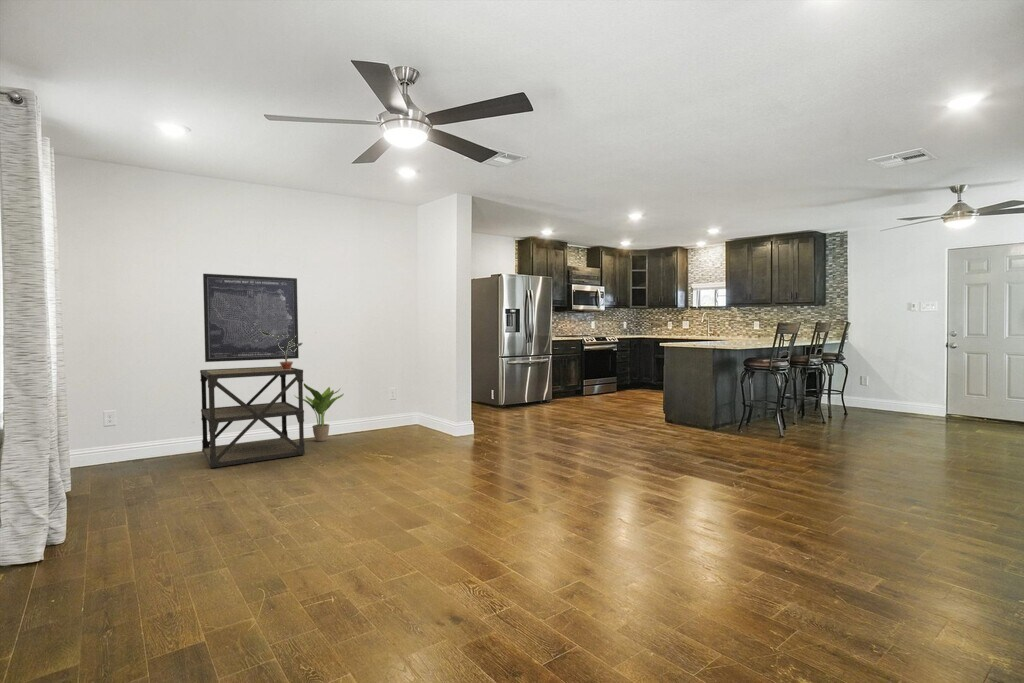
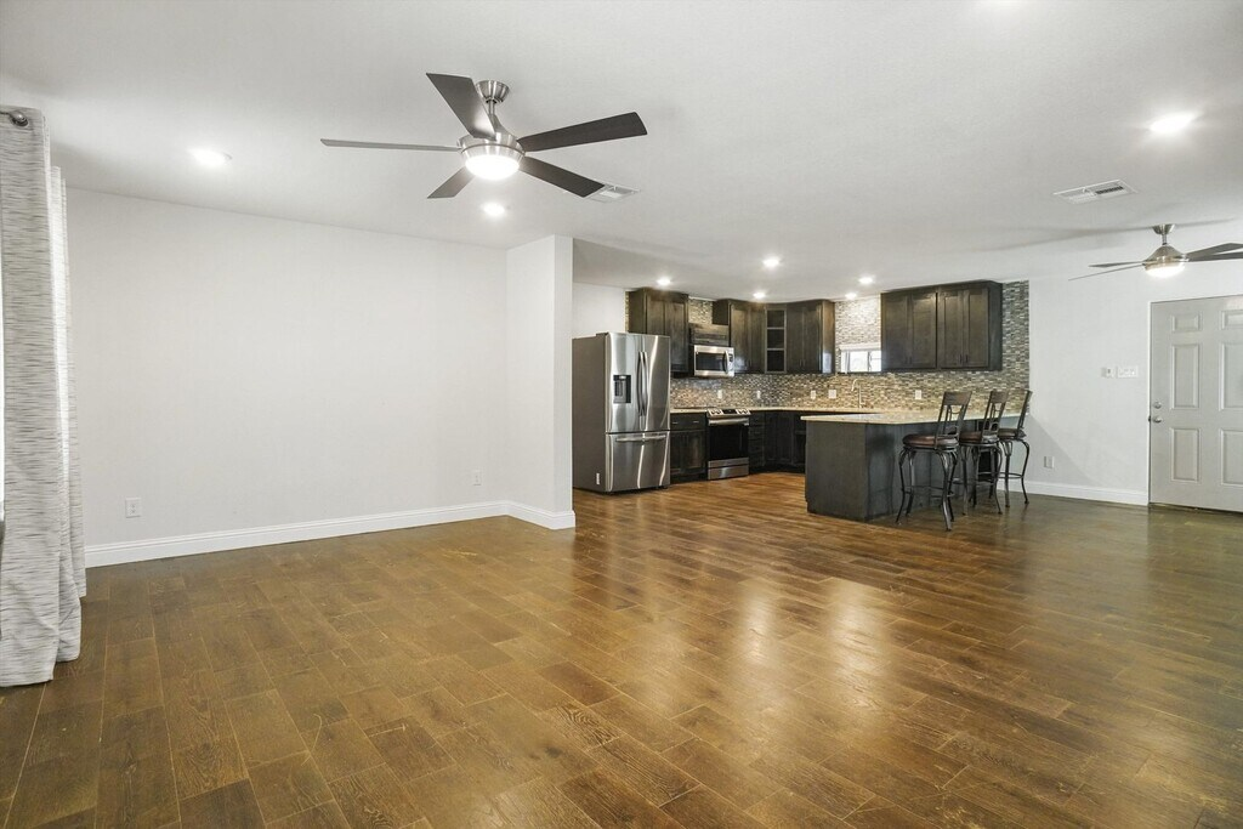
- shelving unit [199,365,306,469]
- potted plant [293,382,345,442]
- potted plant [260,331,303,370]
- wall art [202,273,300,363]
